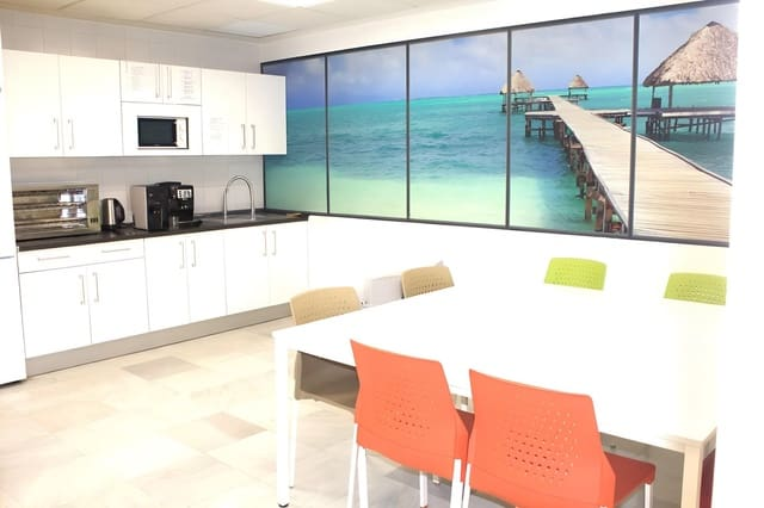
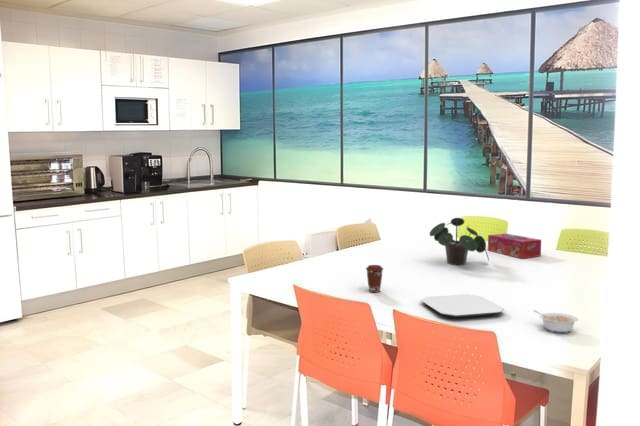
+ coffee cup [365,264,384,293]
+ potted plant [429,217,490,266]
+ legume [533,309,579,334]
+ tissue box [487,233,542,259]
+ plate [420,293,505,318]
